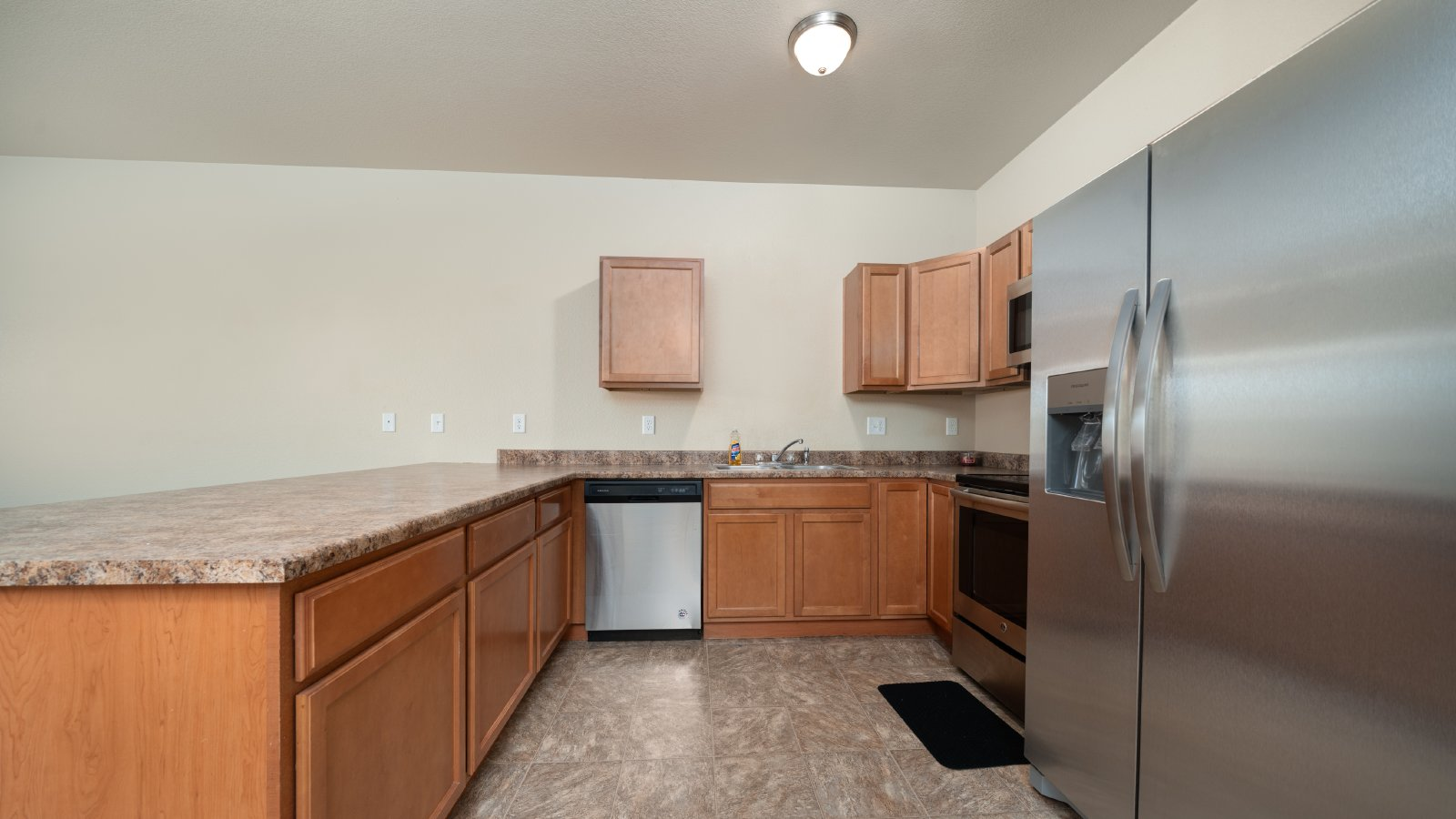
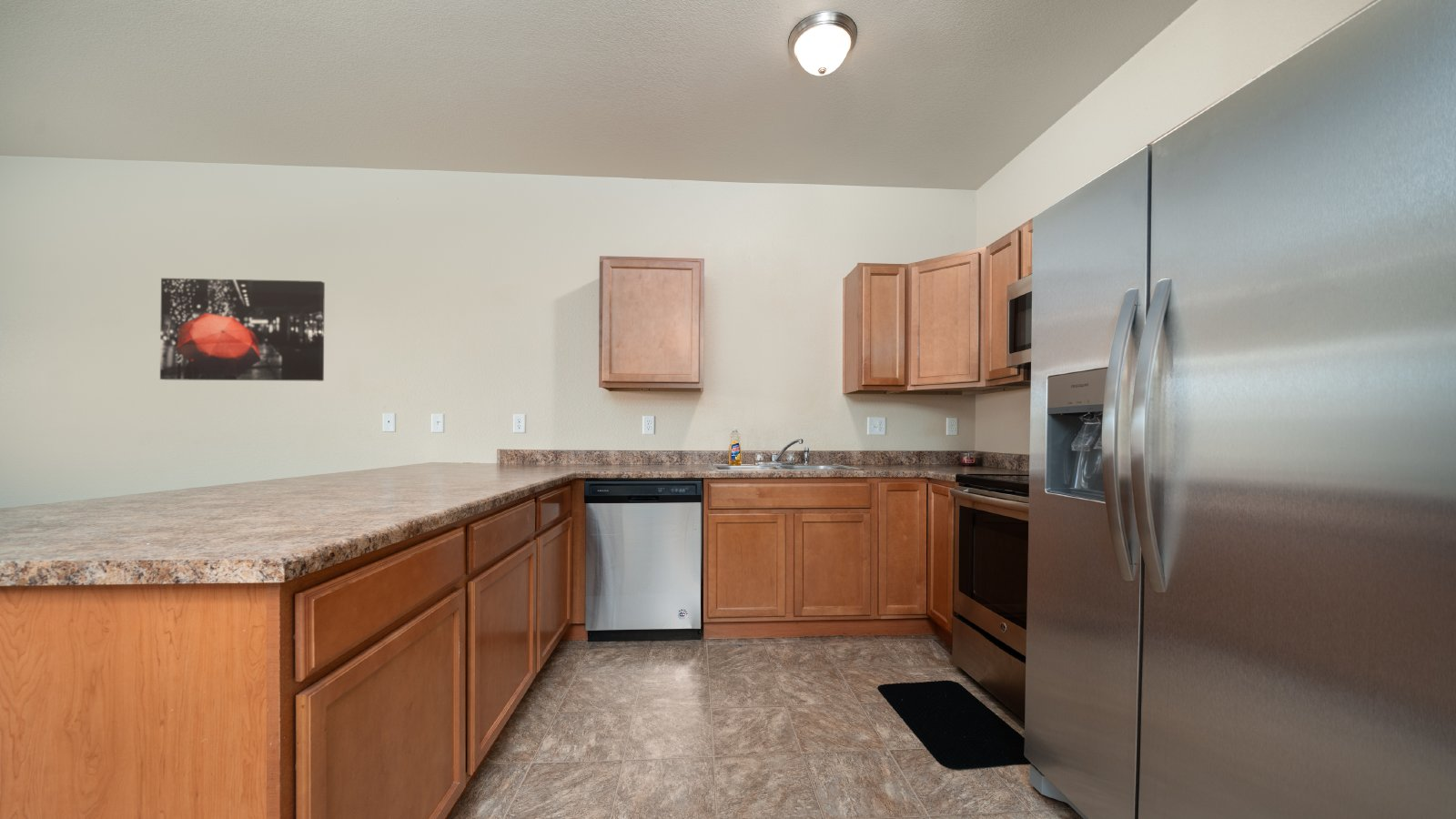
+ wall art [159,278,326,382]
